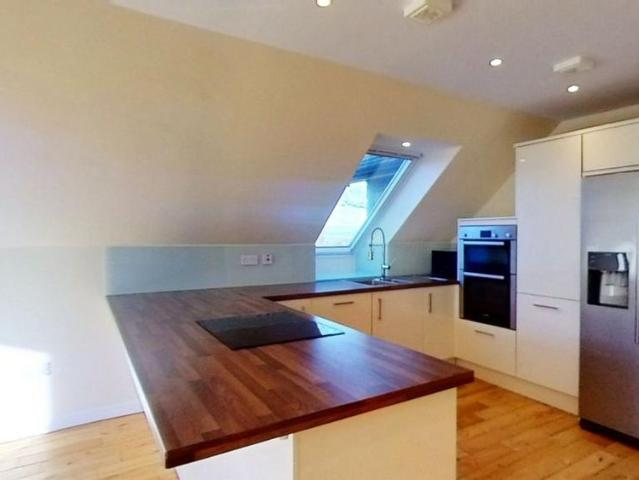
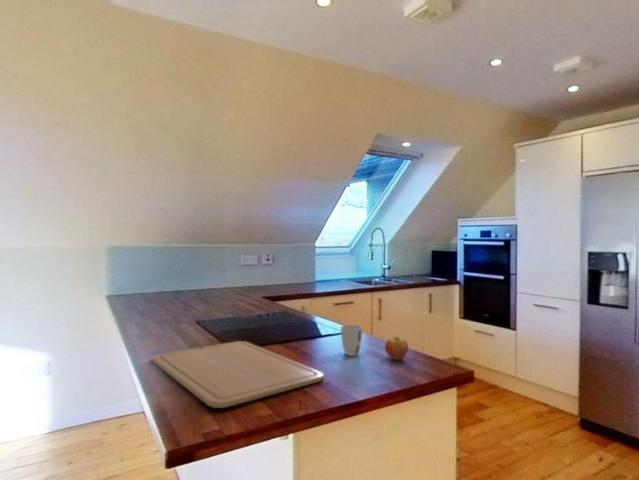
+ fruit [384,336,409,361]
+ cup [340,324,364,357]
+ chopping board [151,340,325,409]
